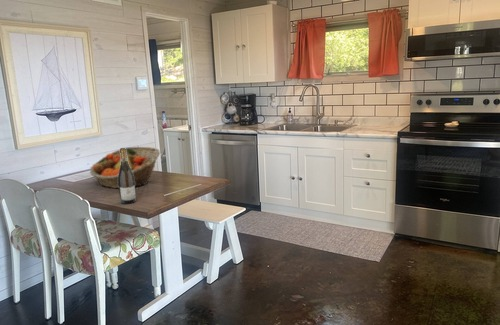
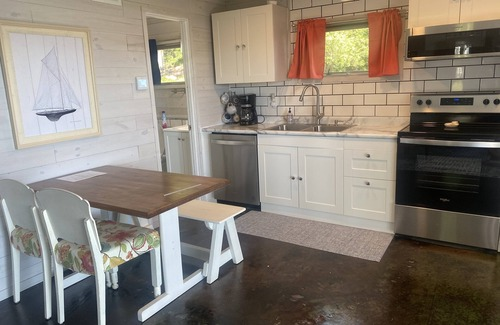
- fruit basket [89,146,161,189]
- wine bottle [118,147,137,205]
